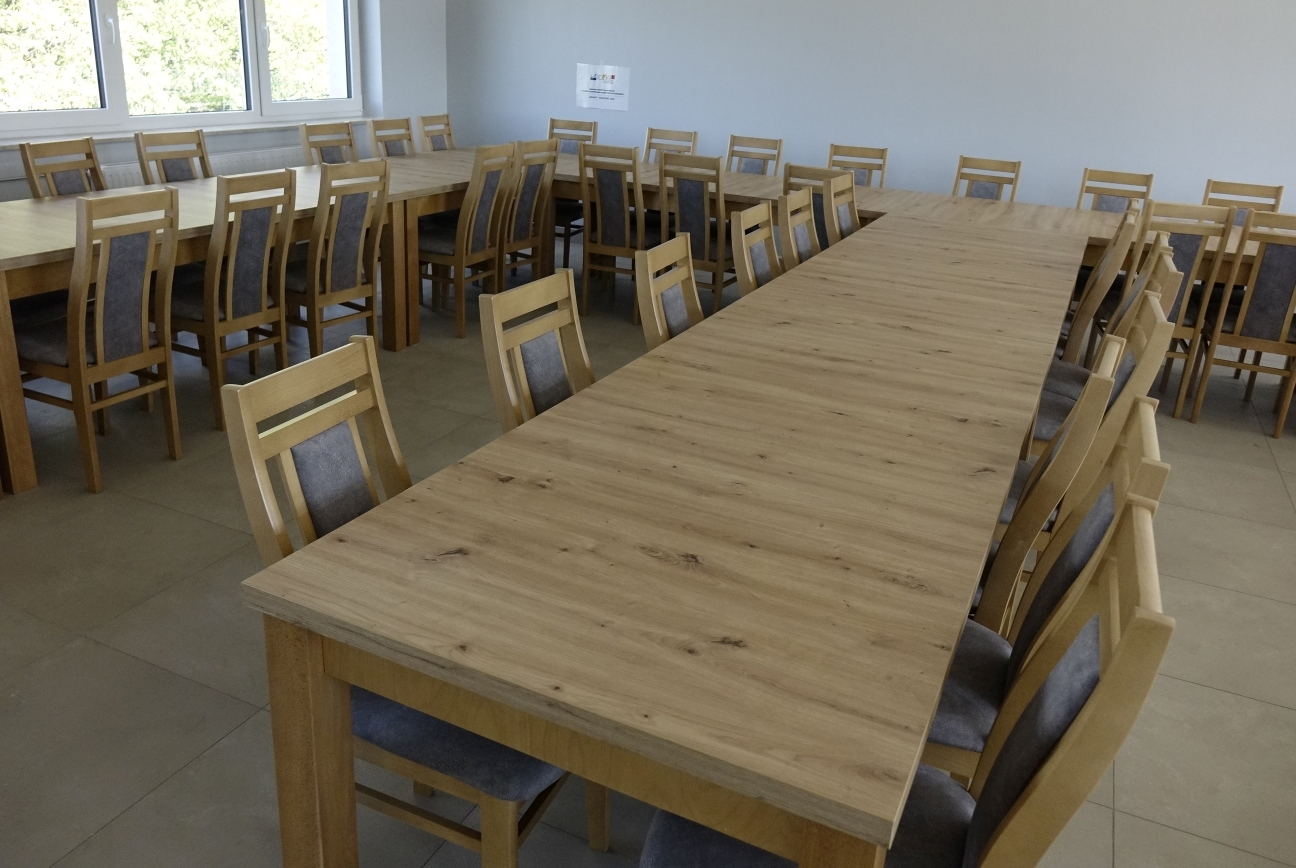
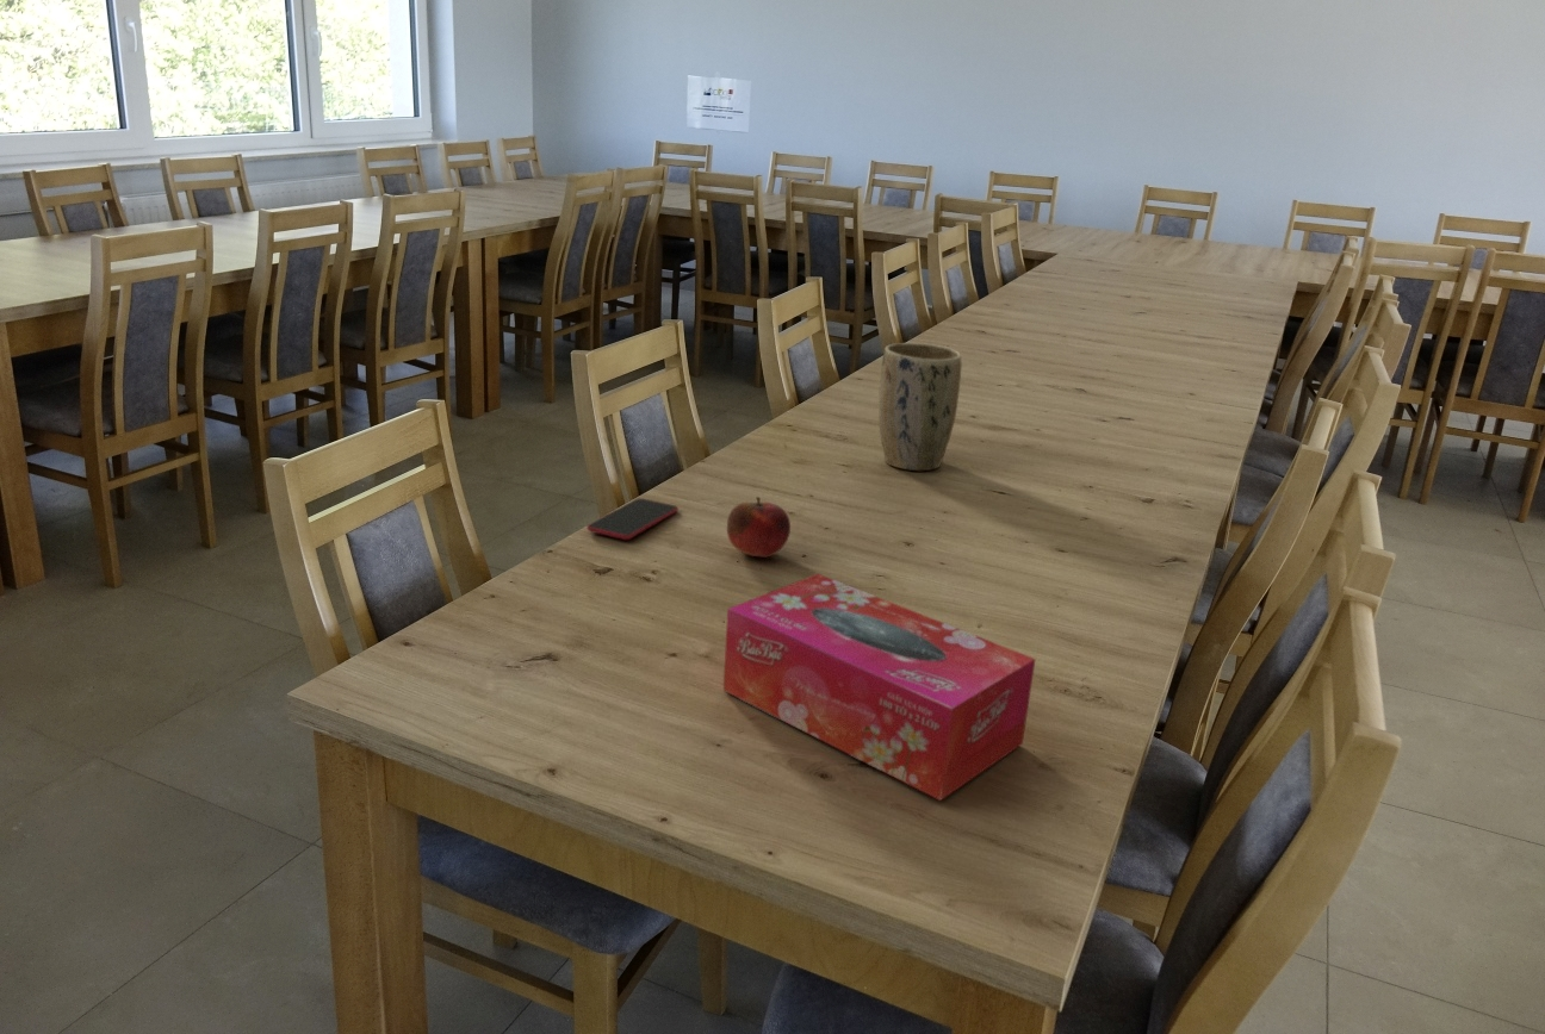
+ fruit [726,496,792,559]
+ tissue box [722,573,1037,802]
+ smartphone [585,497,680,541]
+ plant pot [877,342,962,472]
